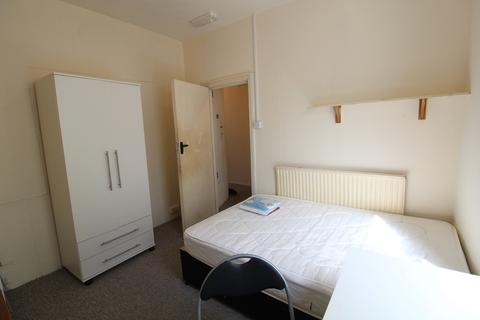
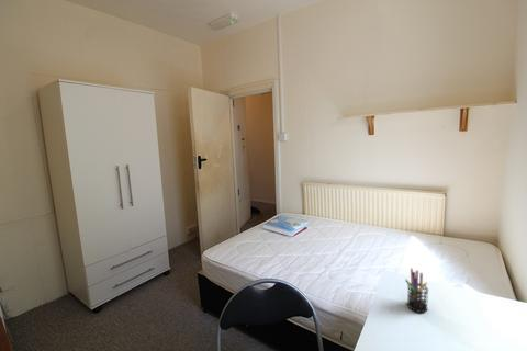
+ pen holder [404,268,429,314]
